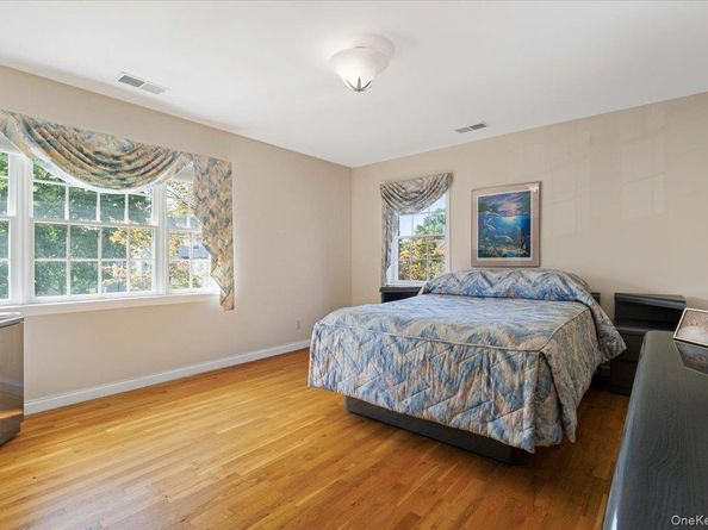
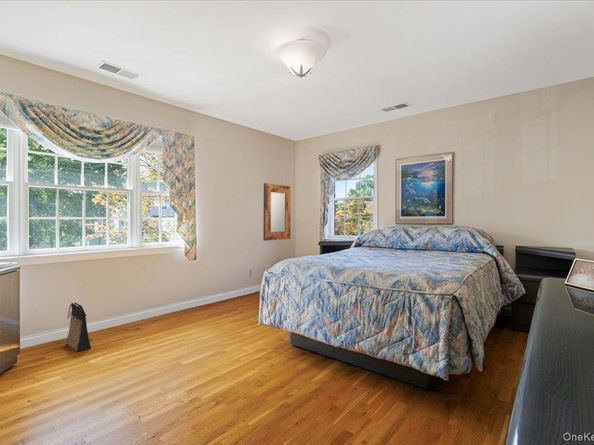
+ bag [65,302,92,353]
+ home mirror [262,182,292,242]
